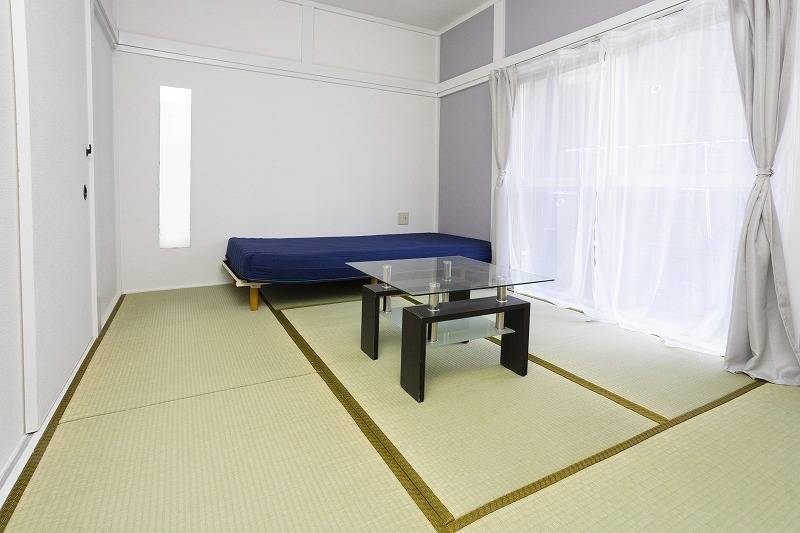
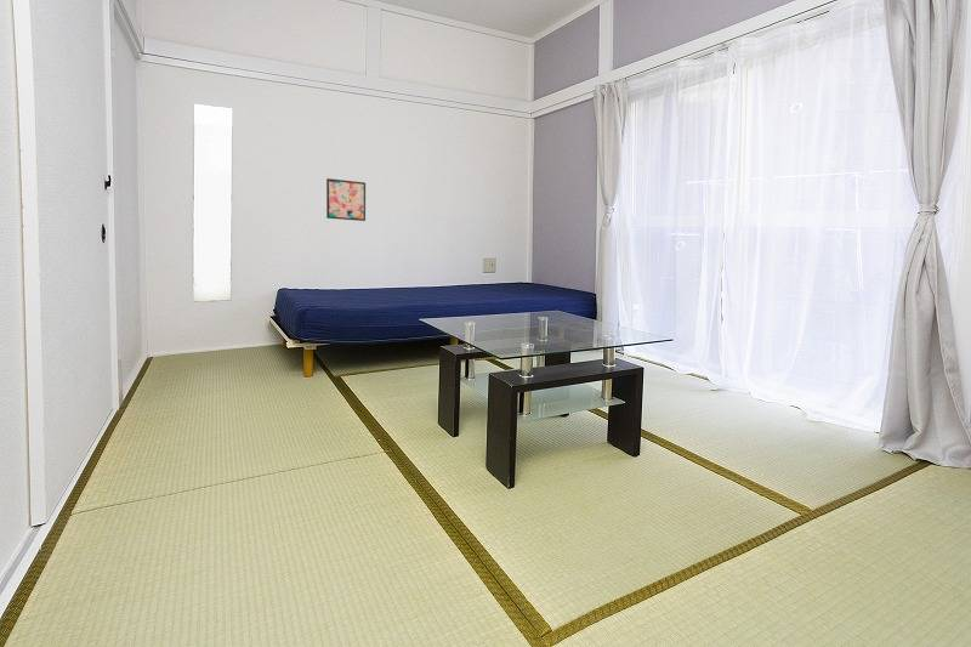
+ wall art [325,177,367,222]
